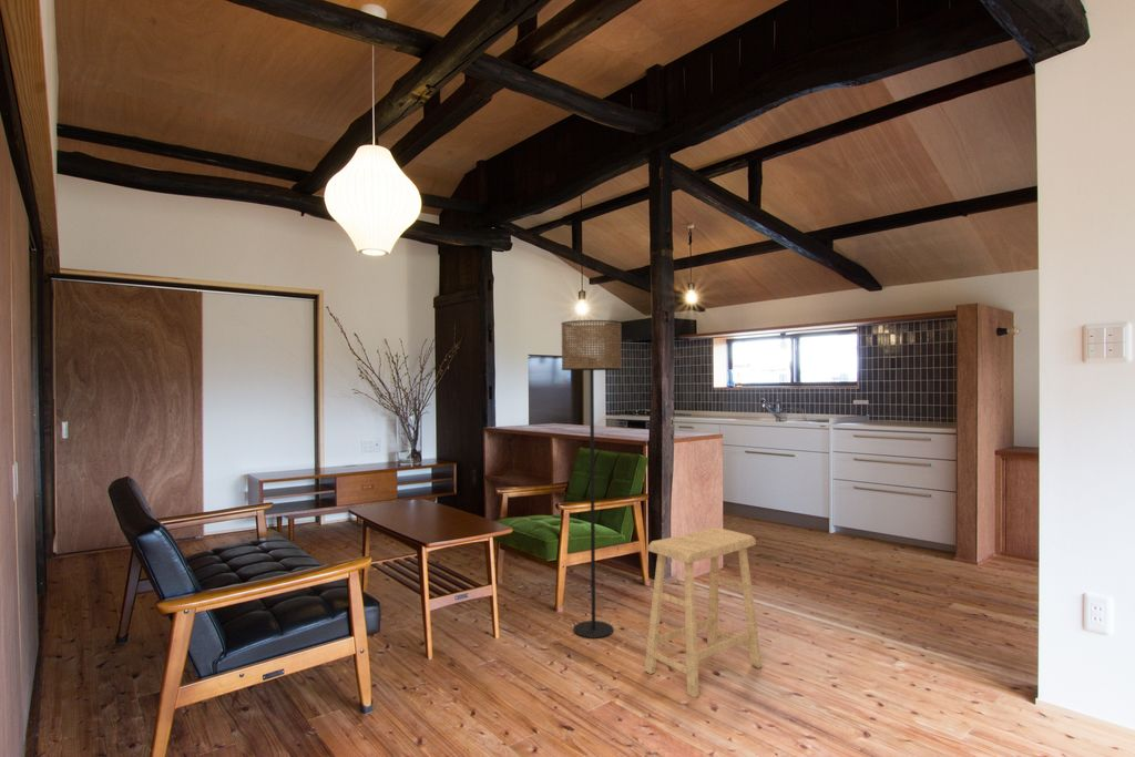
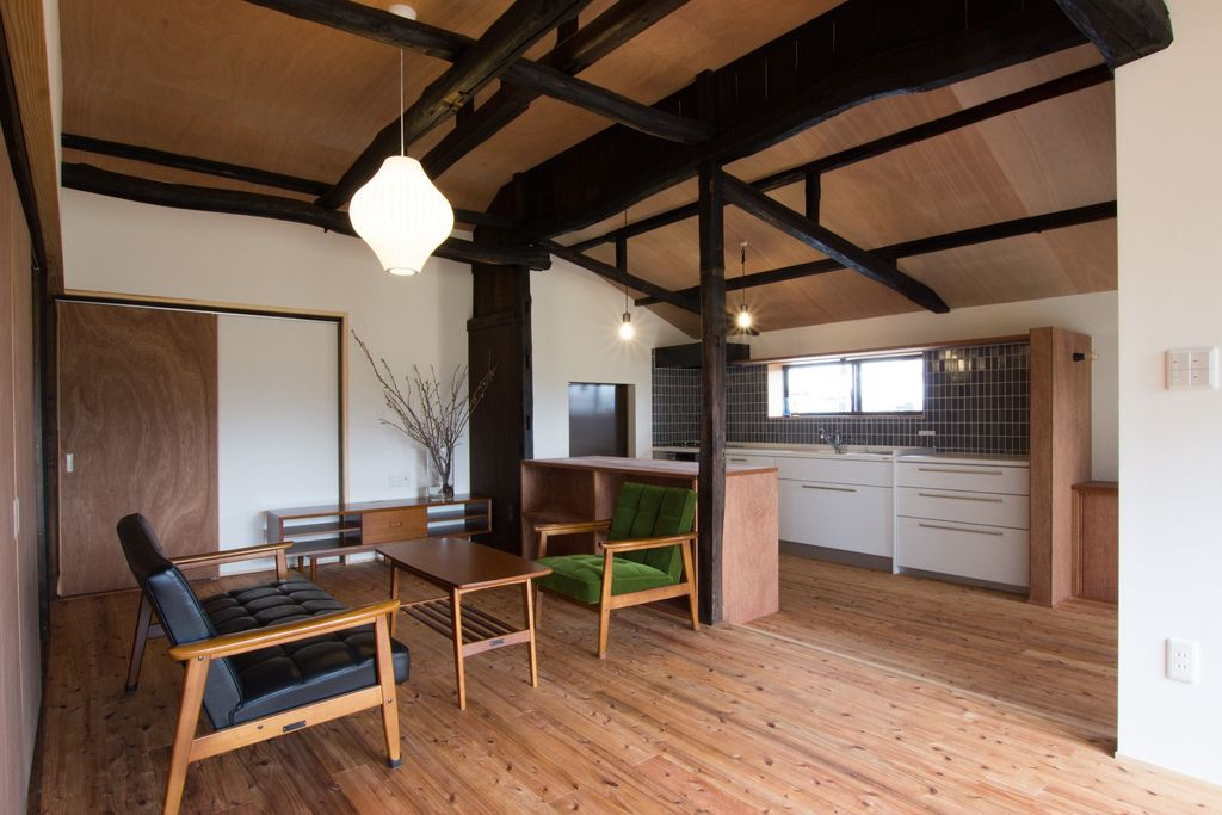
- floor lamp [561,319,623,640]
- stool [643,526,764,698]
